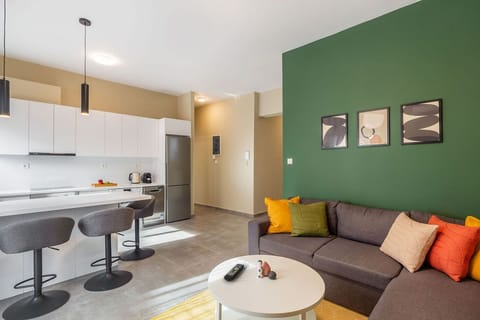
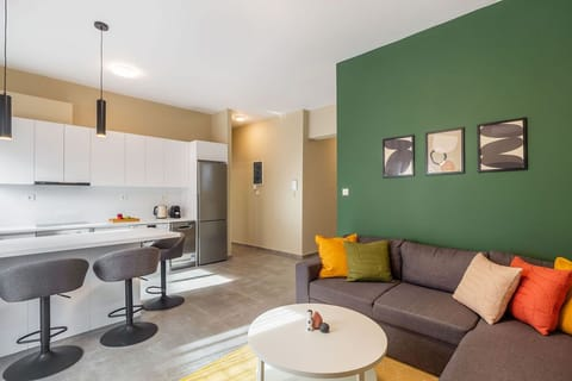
- remote control [223,263,245,282]
